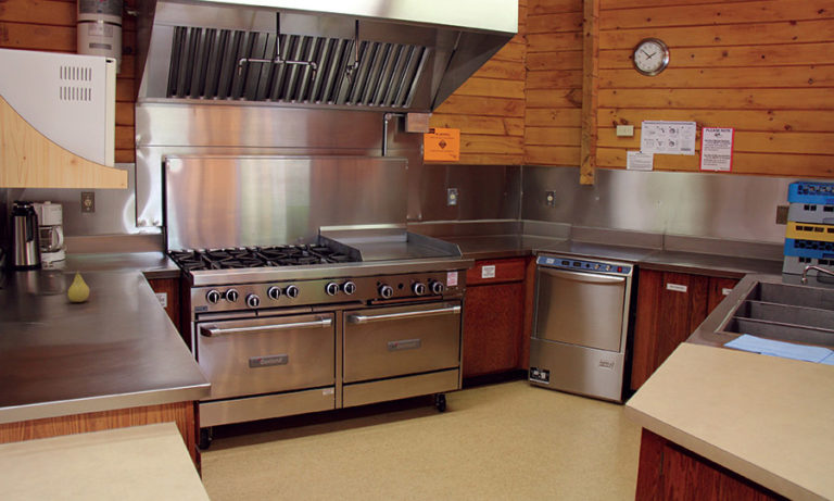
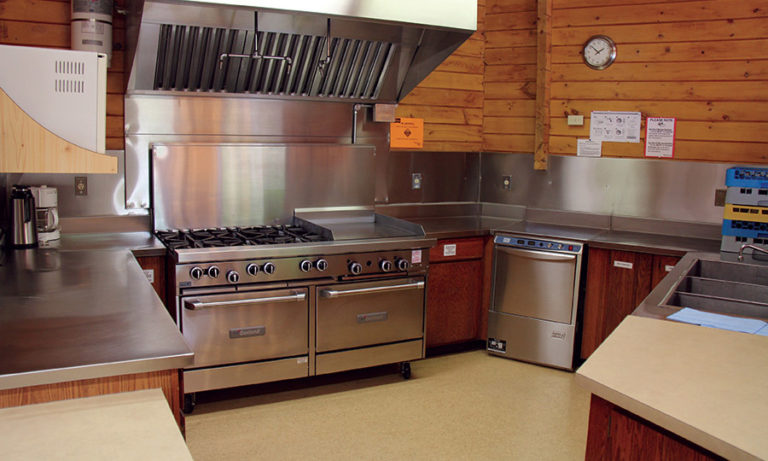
- fruit [67,270,90,303]
